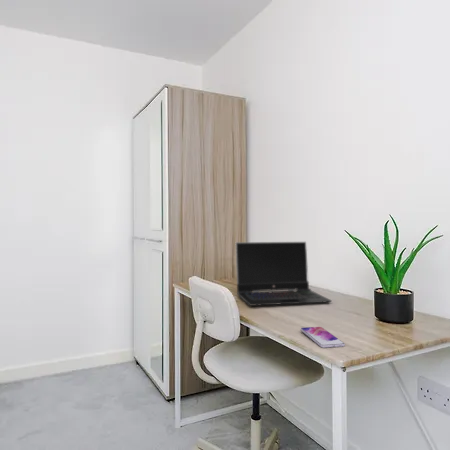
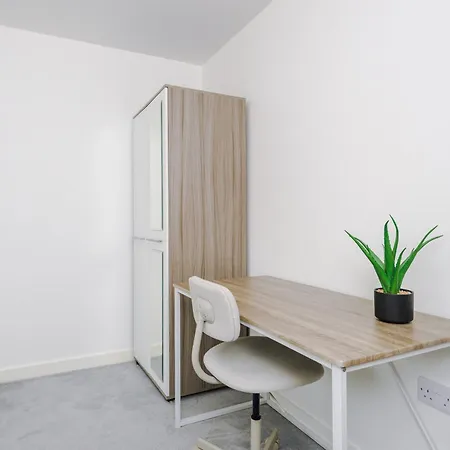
- laptop computer [235,241,333,307]
- smartphone [300,326,346,349]
